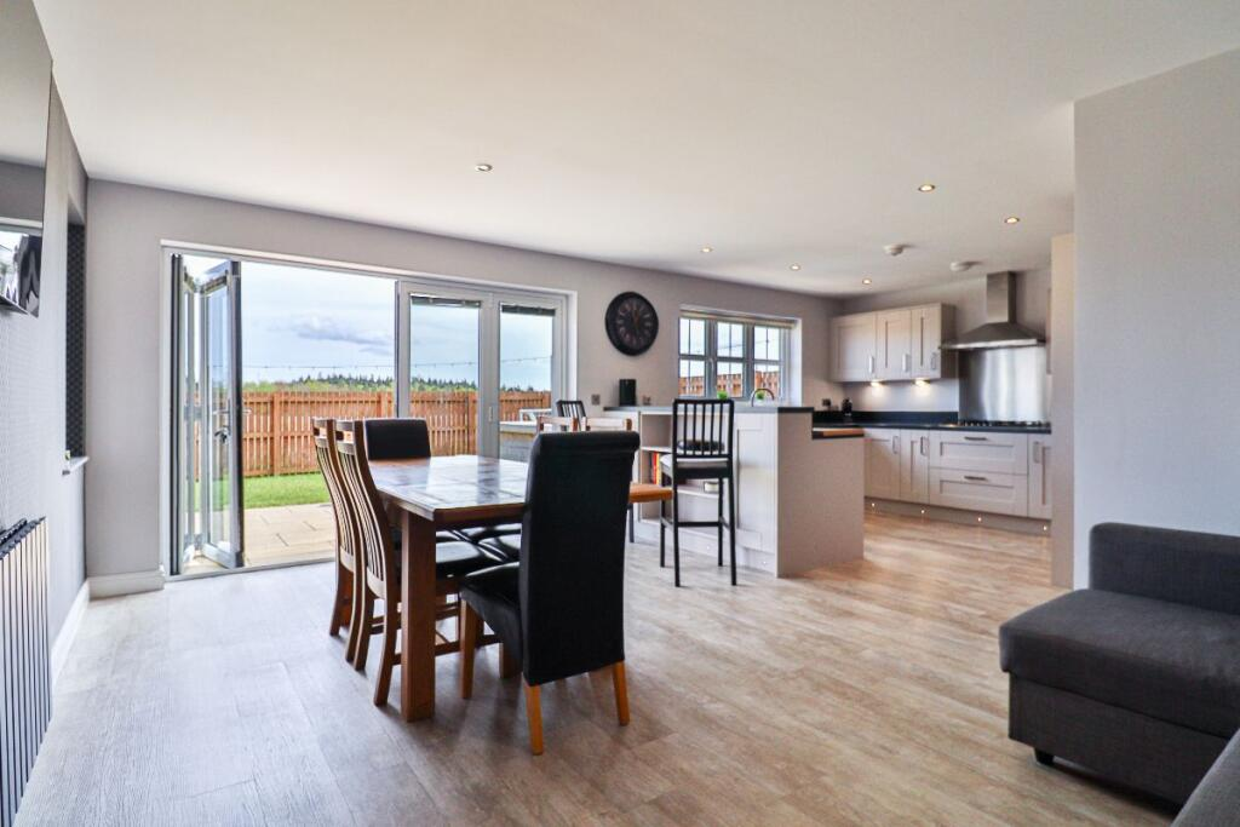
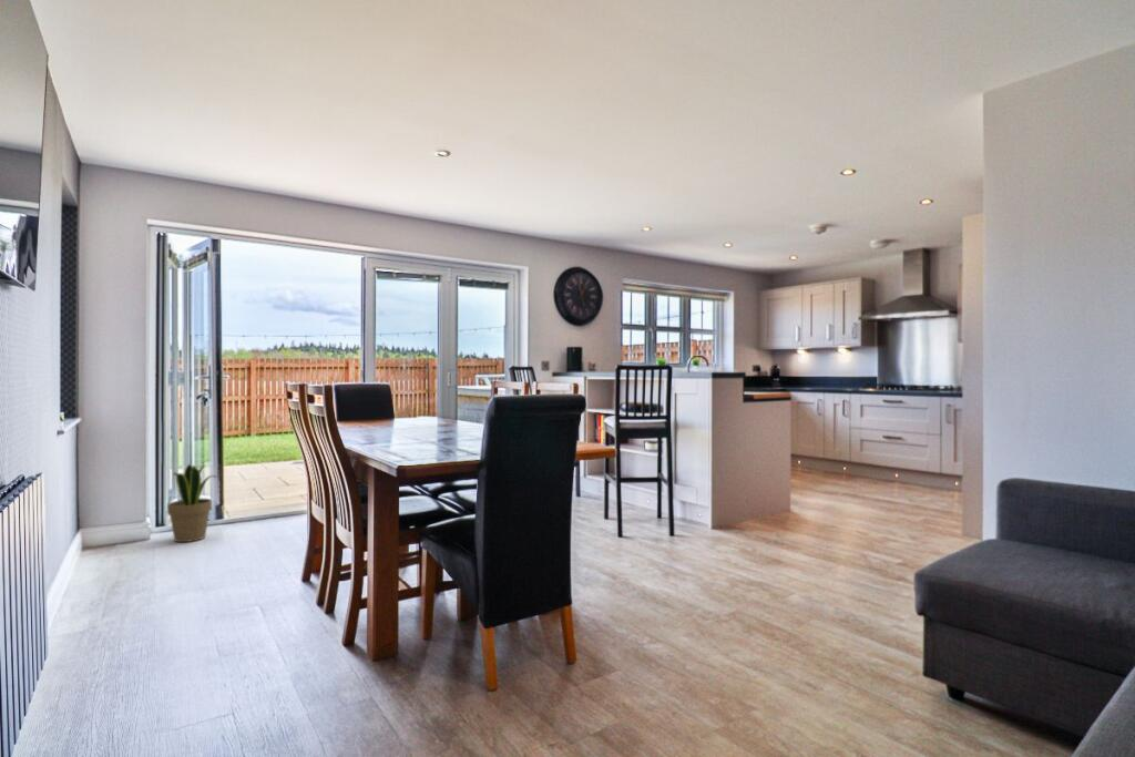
+ potted plant [166,463,218,543]
